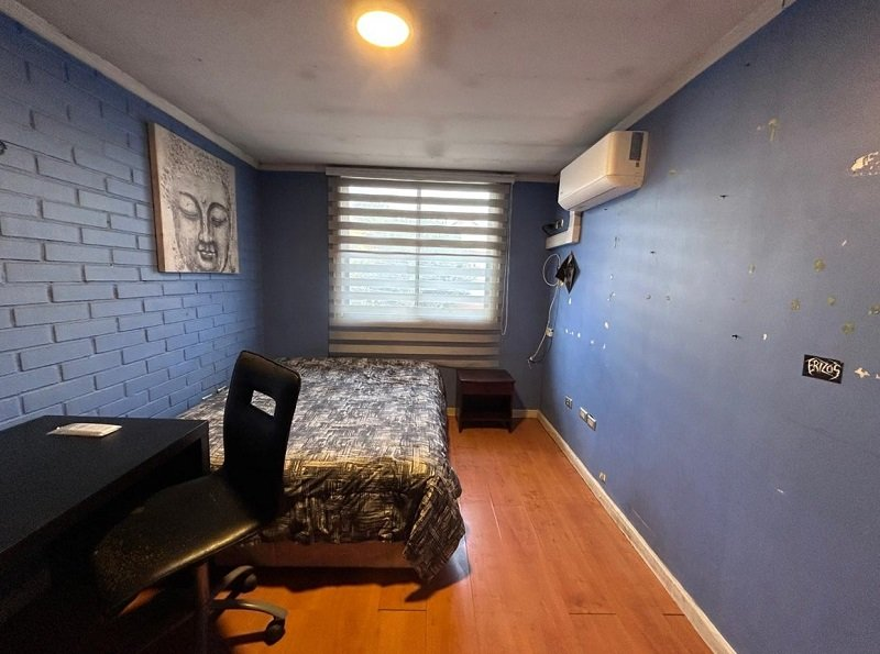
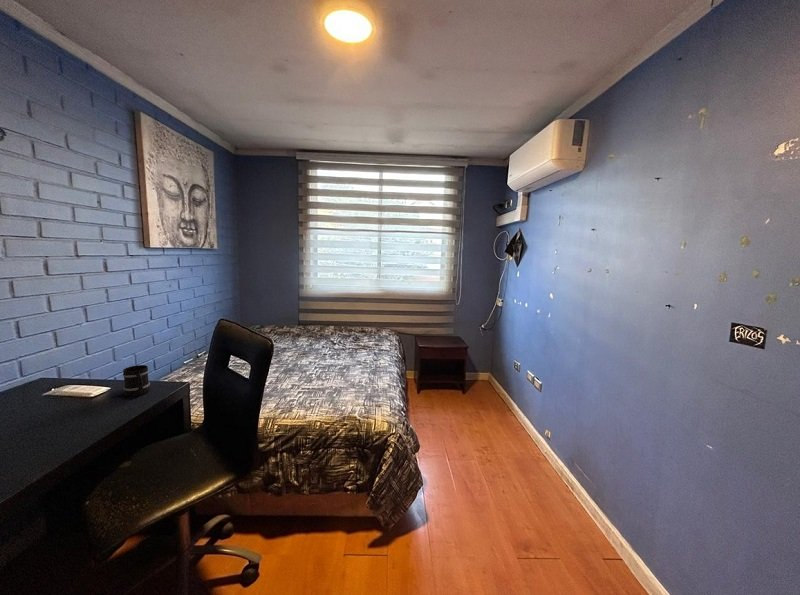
+ mug [122,364,151,397]
